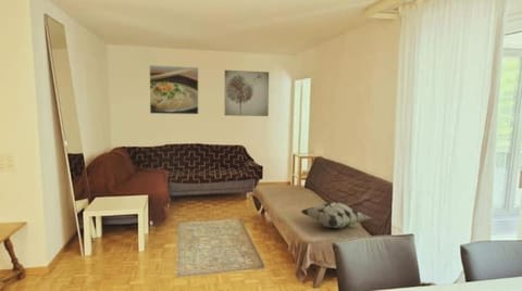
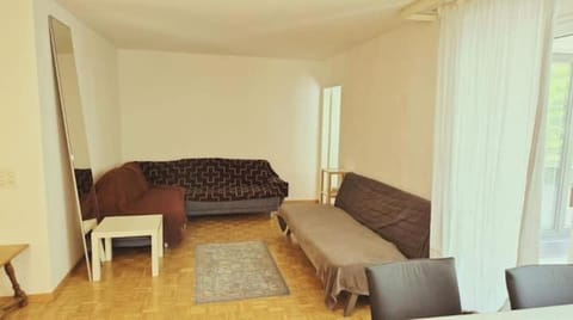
- wall art [223,69,270,117]
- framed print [149,64,199,115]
- decorative pillow [300,201,372,229]
